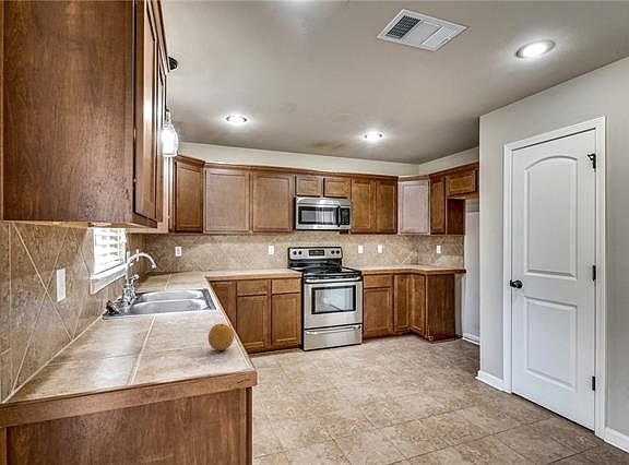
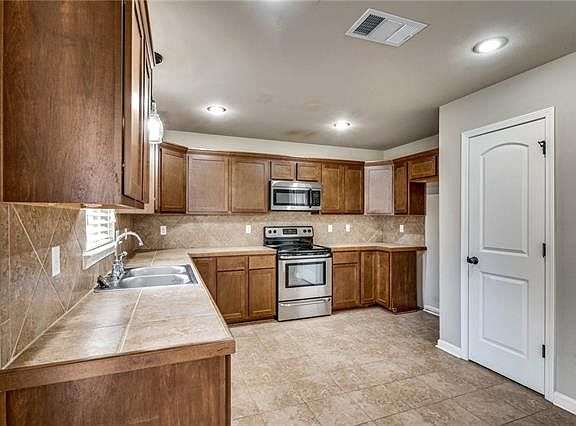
- fruit [207,323,235,351]
